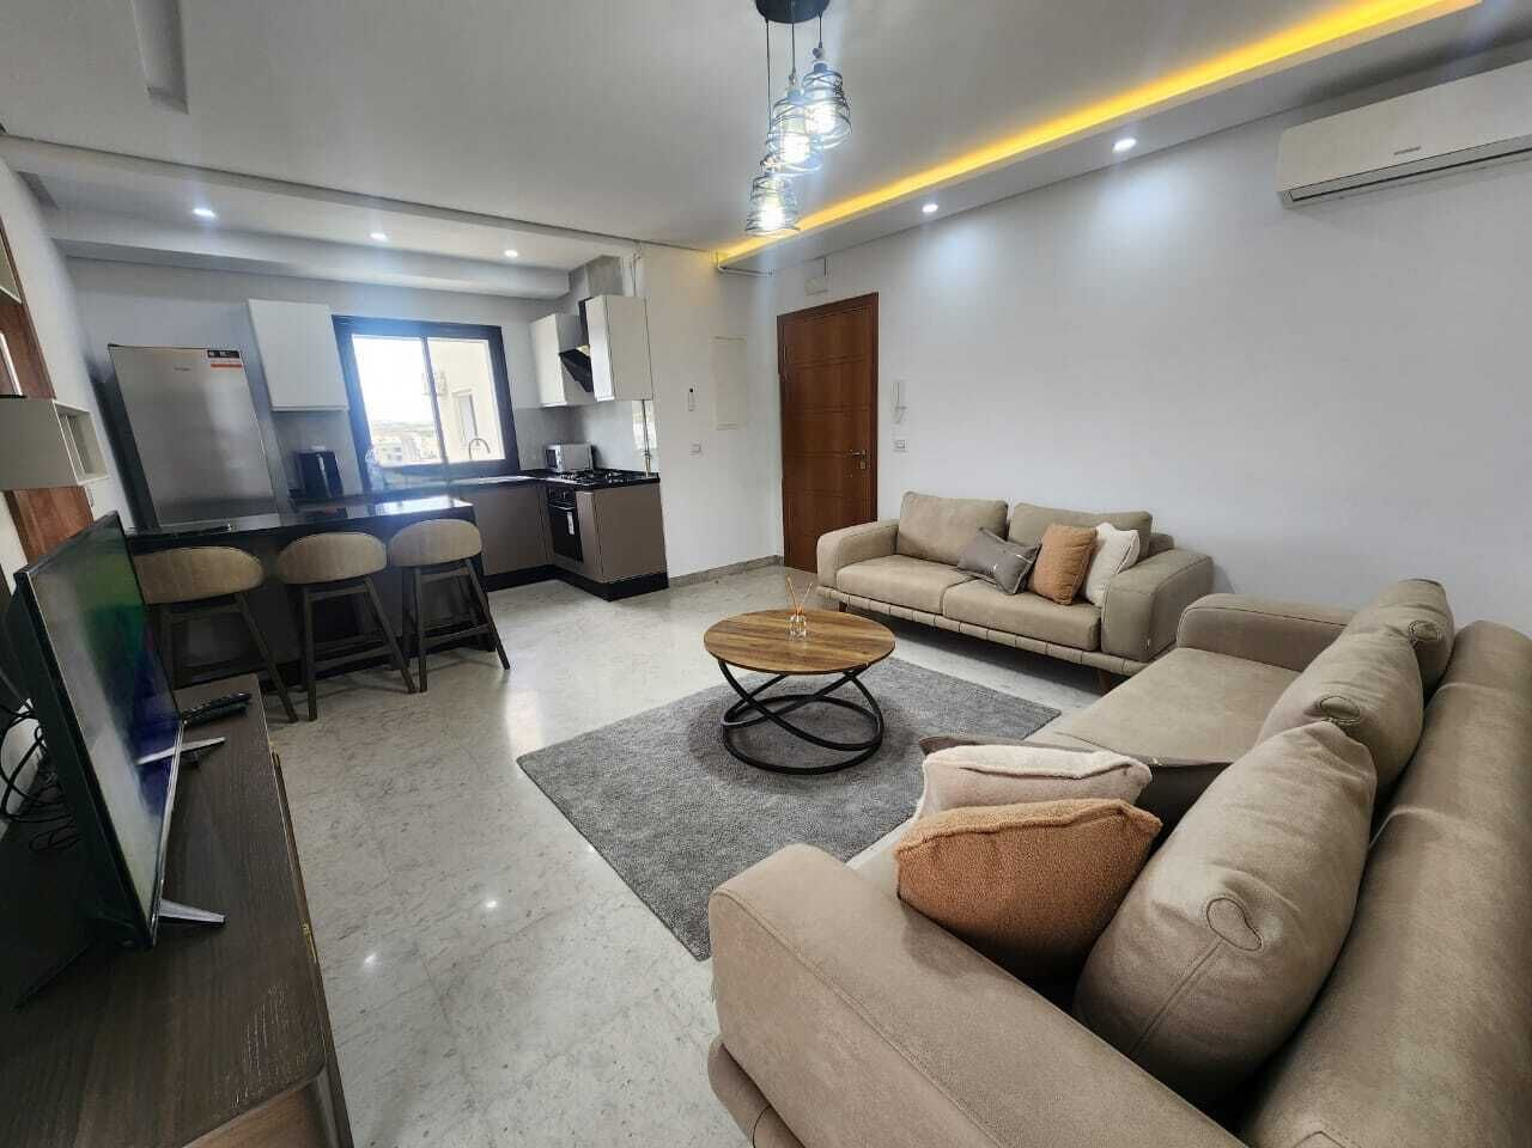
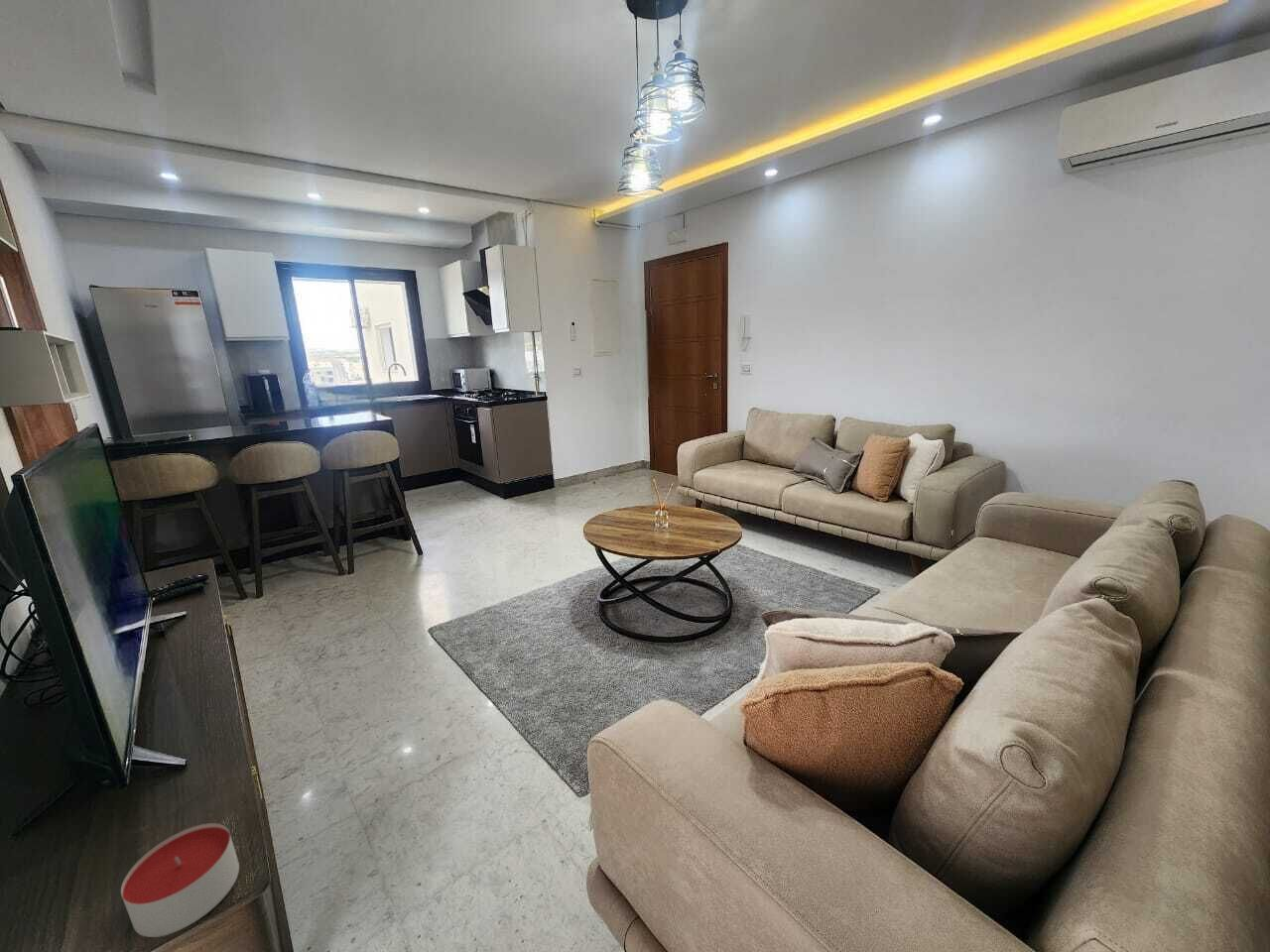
+ candle [120,822,240,938]
